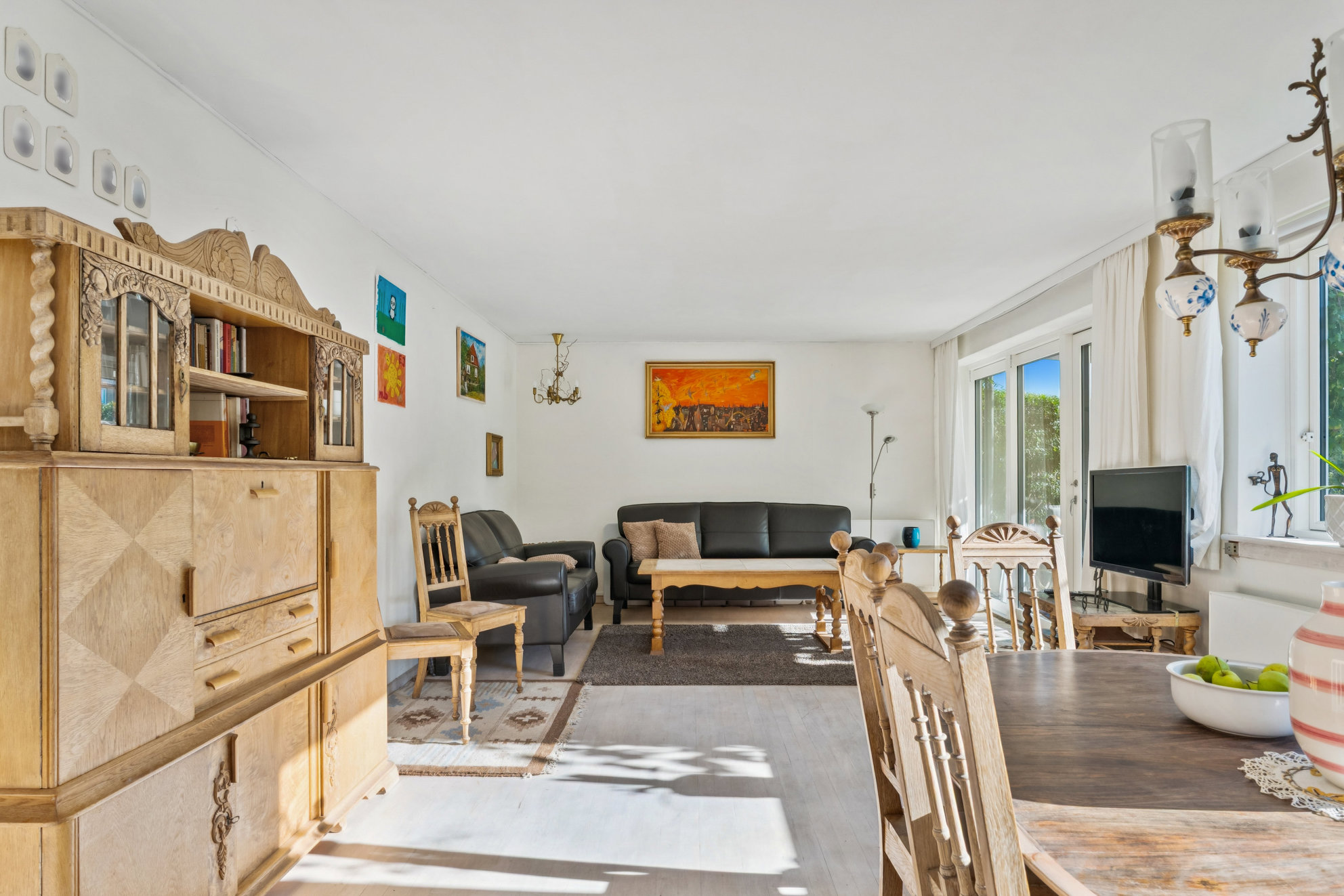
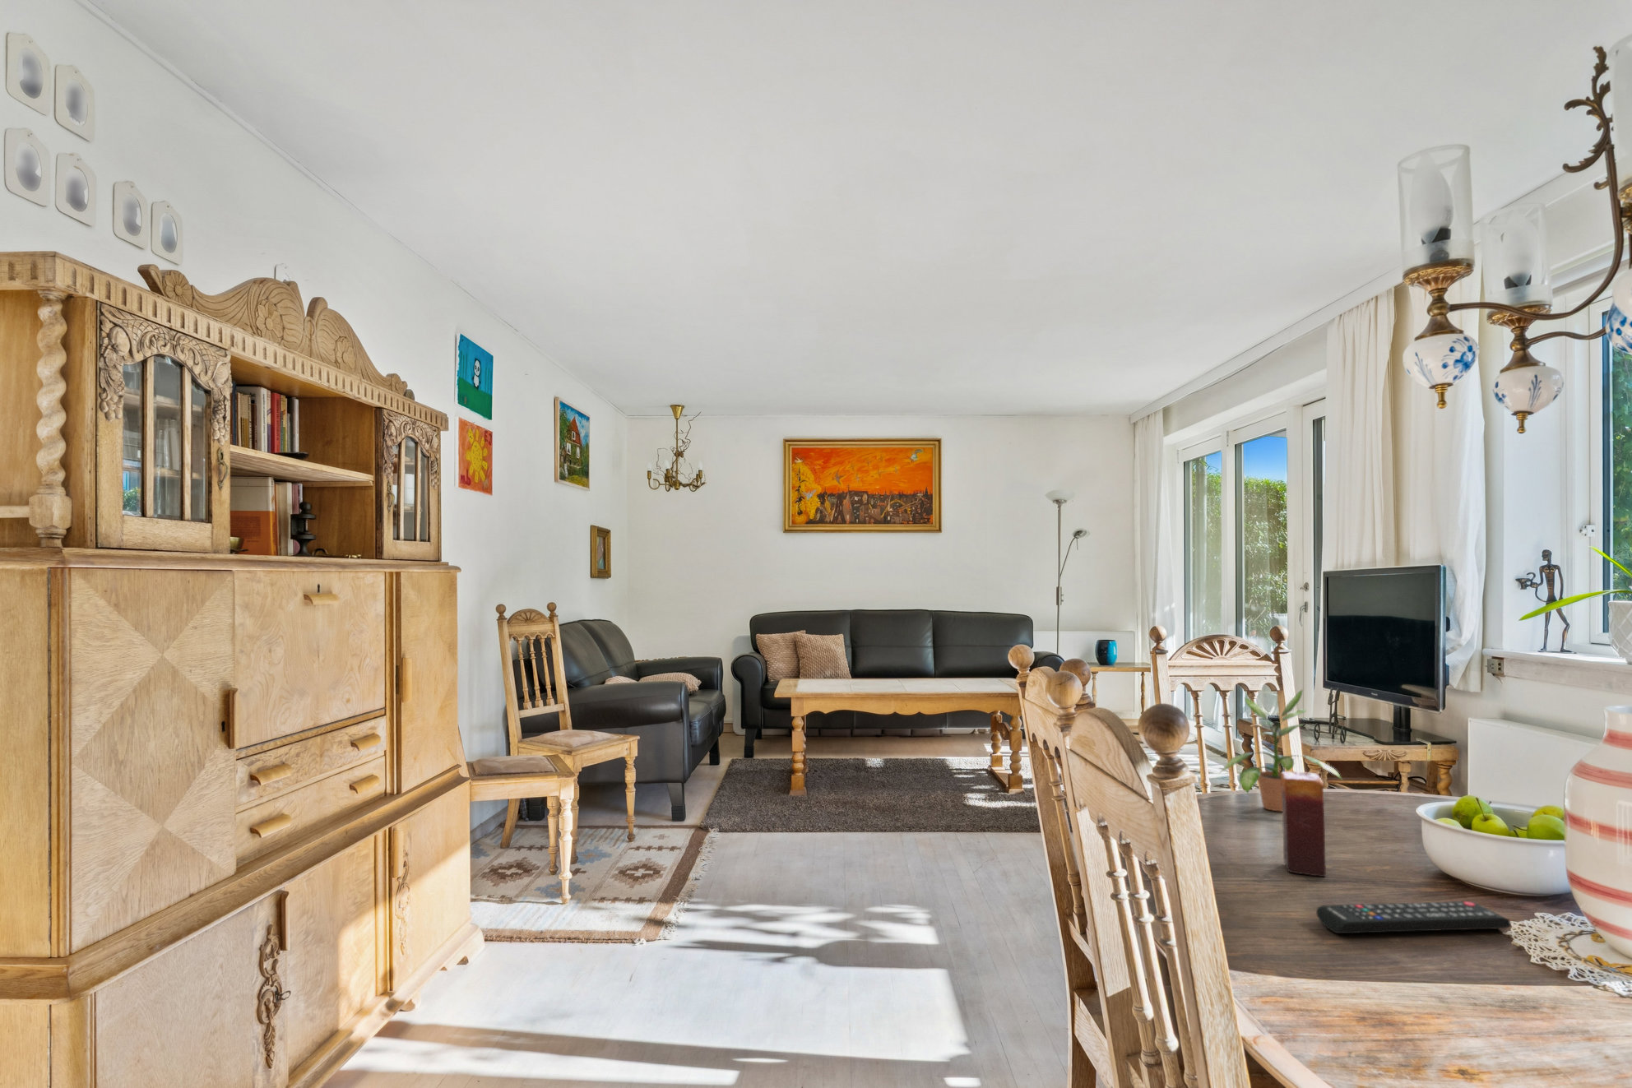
+ remote control [1315,901,1512,934]
+ potted plant [1219,688,1343,811]
+ candle [1281,771,1327,878]
